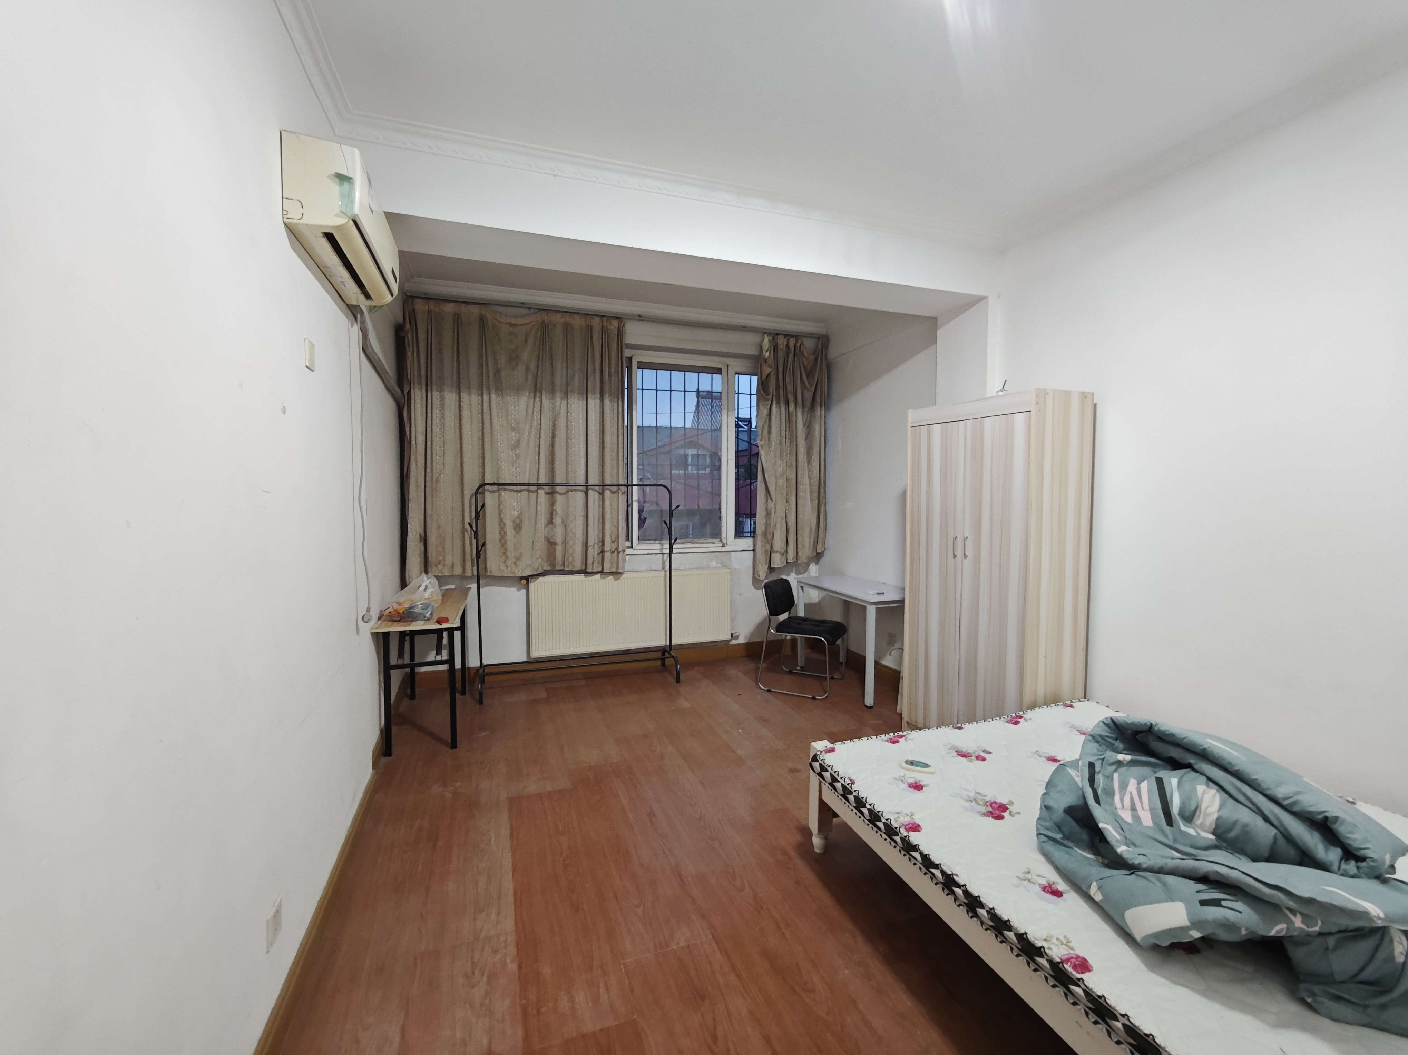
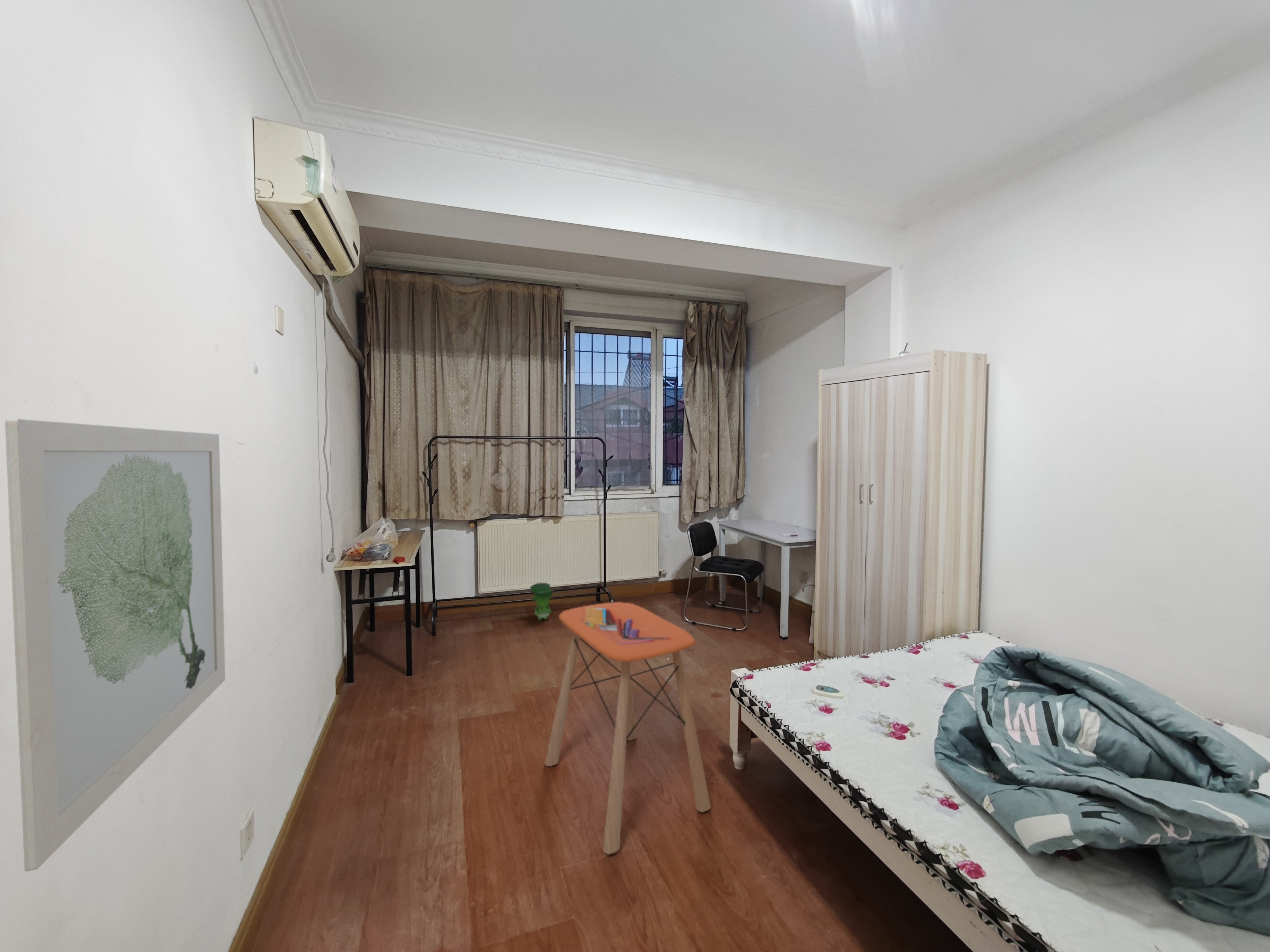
+ wall art [5,418,226,872]
+ side table [544,602,711,854]
+ toy figurine [530,582,554,620]
